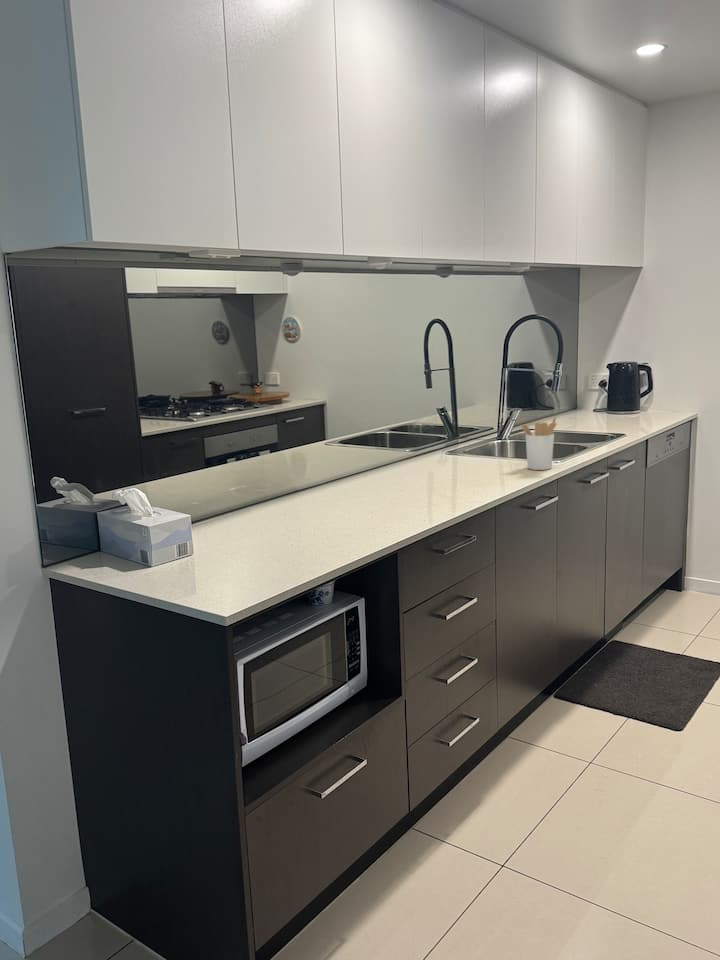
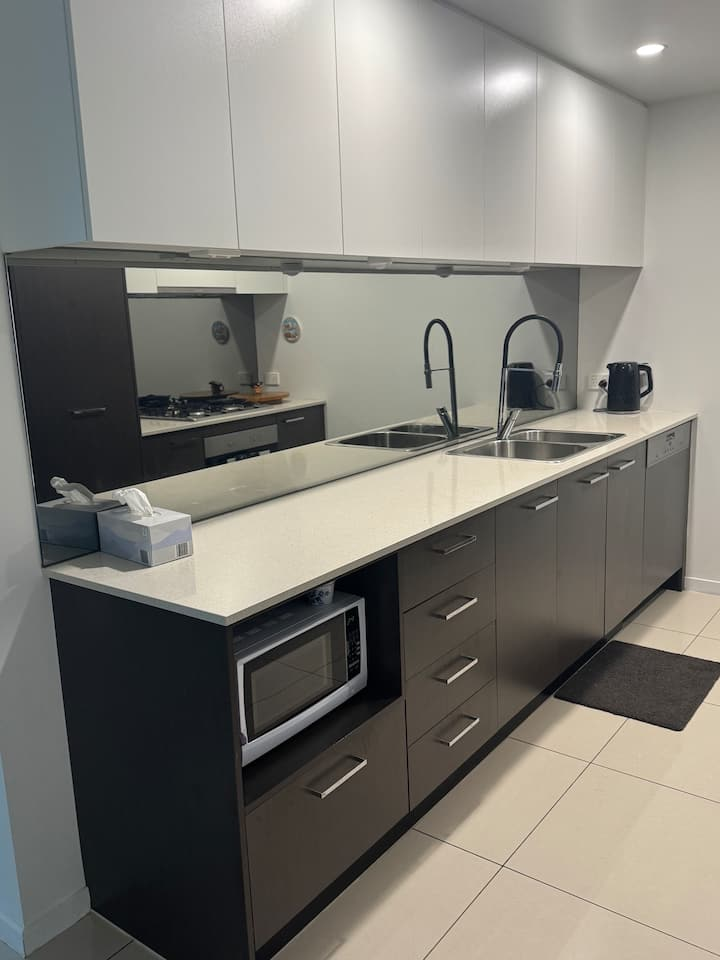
- utensil holder [520,416,557,471]
